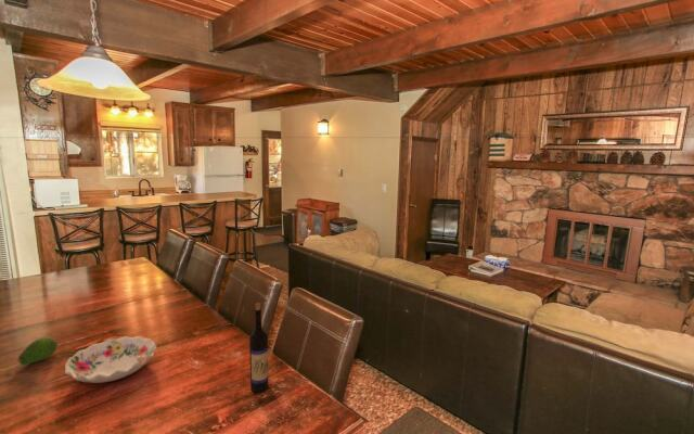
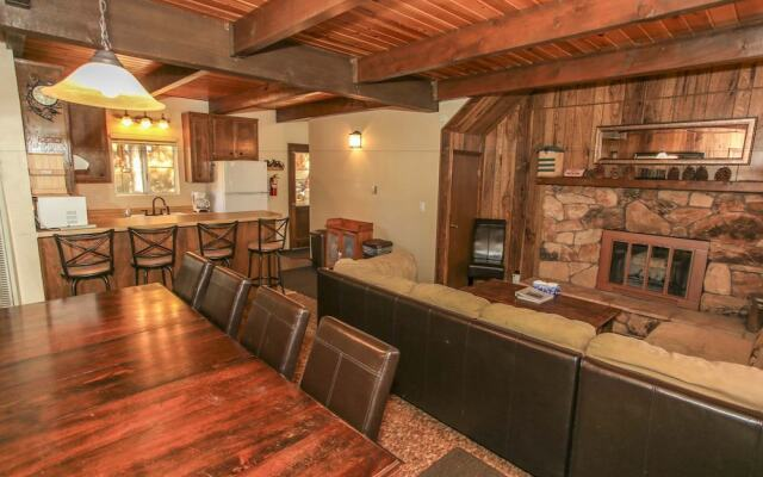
- fruit [17,336,60,366]
- decorative bowl [64,335,158,384]
- wine bottle [248,303,270,394]
